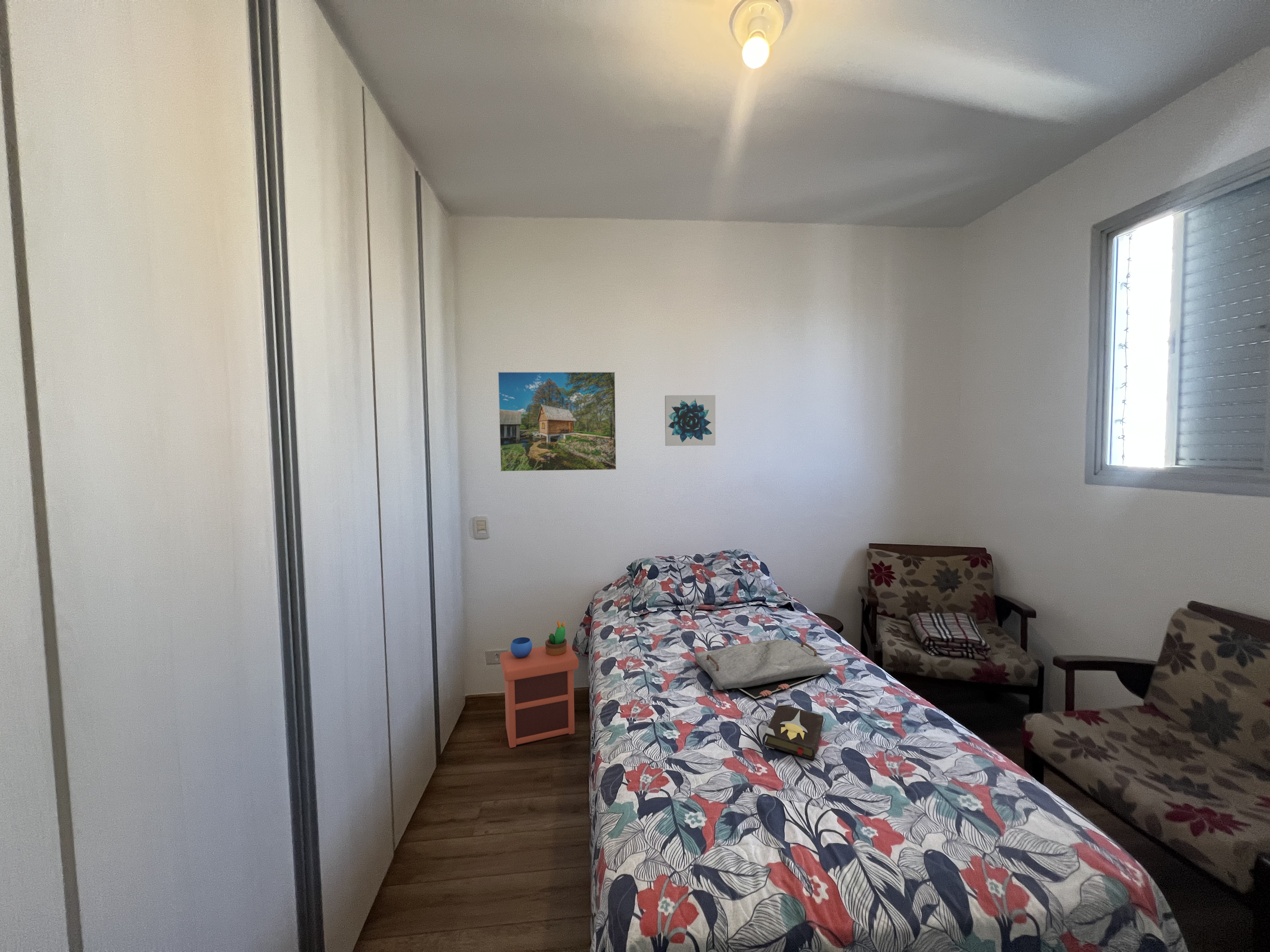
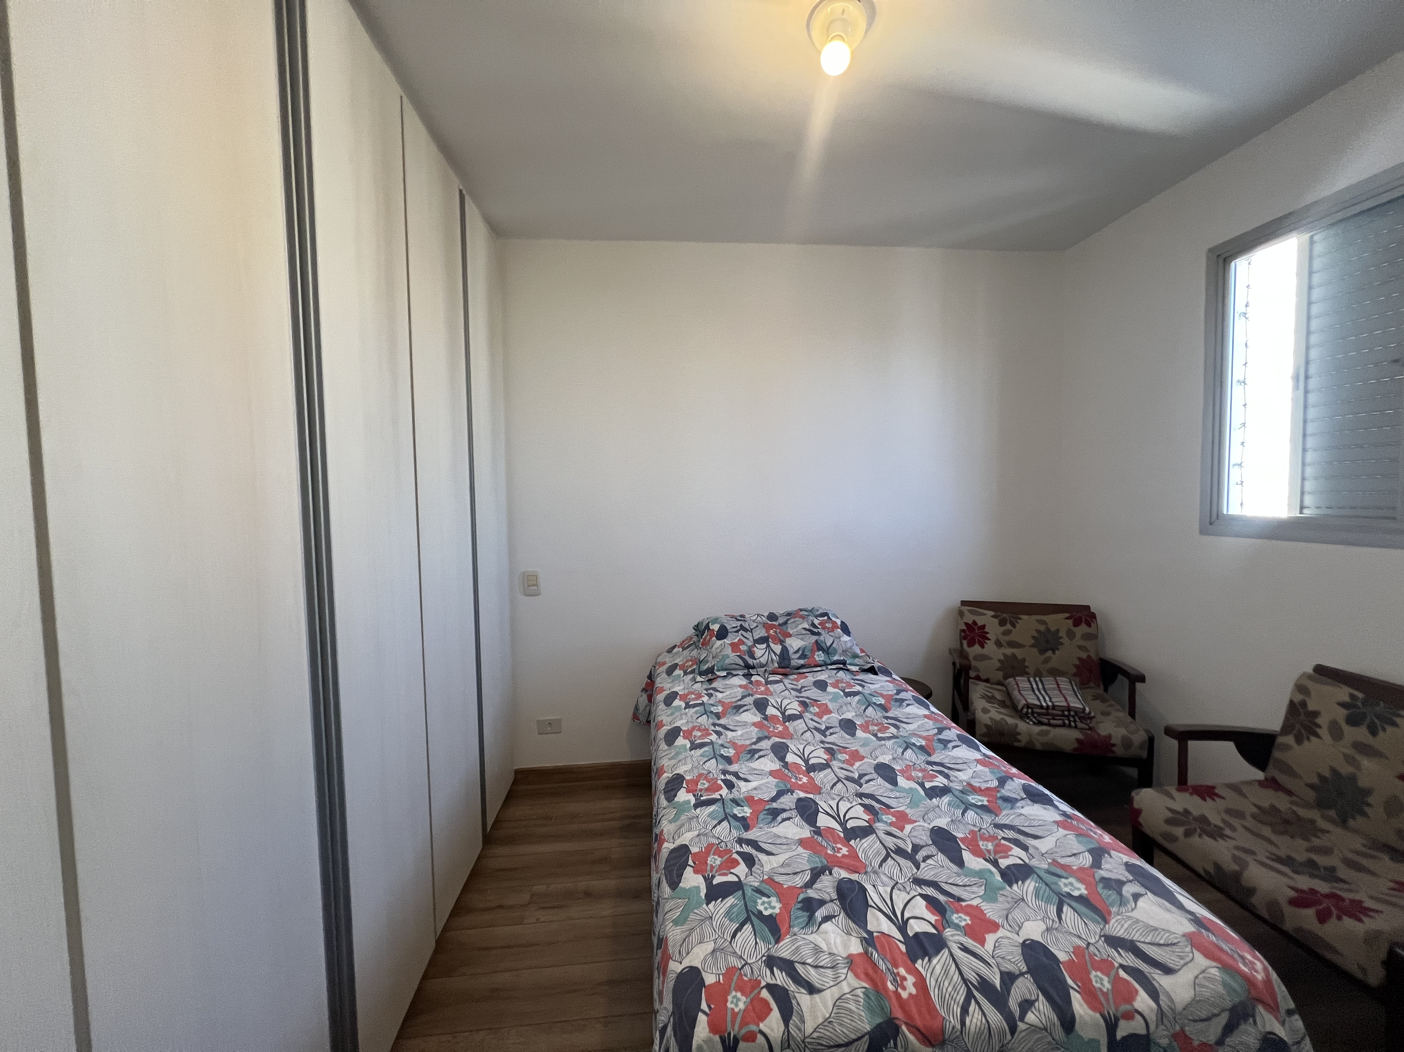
- wall art [665,395,716,446]
- nightstand [500,621,579,748]
- hardback book [764,702,824,761]
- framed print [497,371,617,472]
- serving tray [694,639,832,700]
